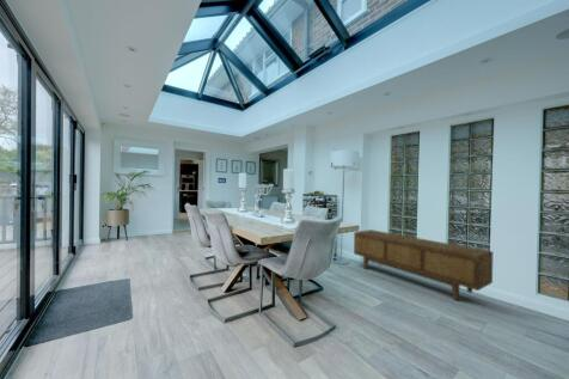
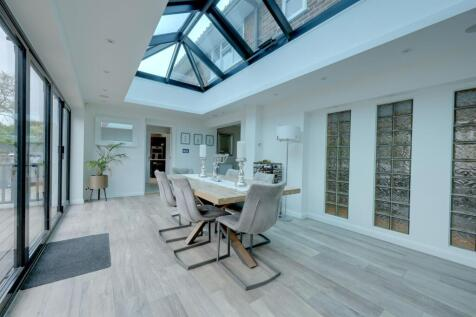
- sideboard [353,228,494,301]
